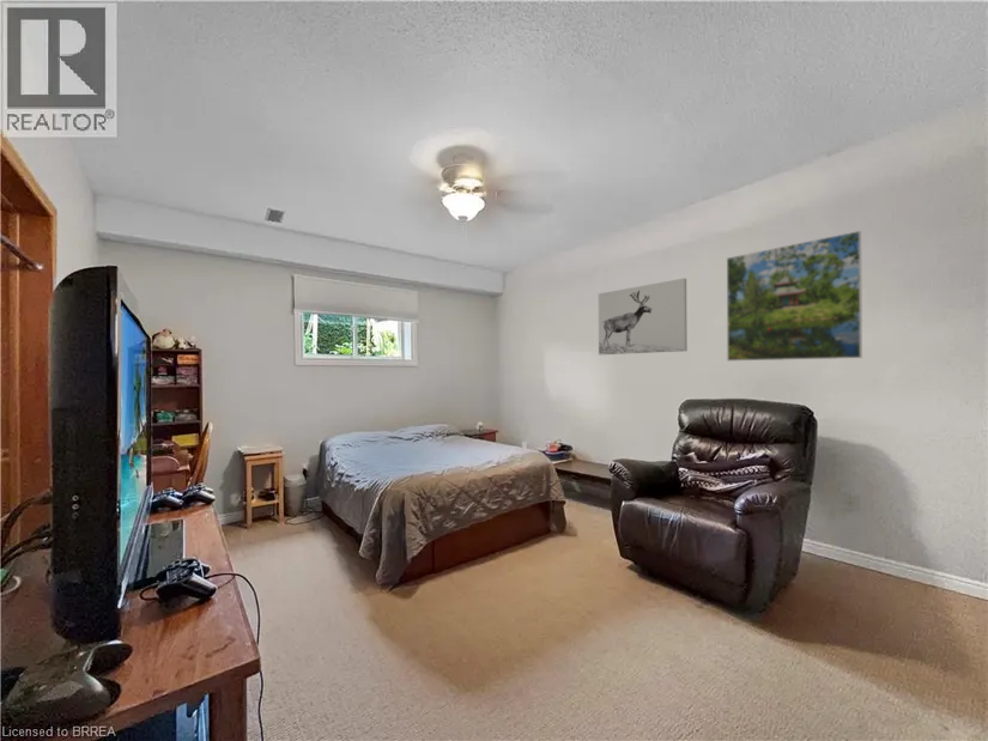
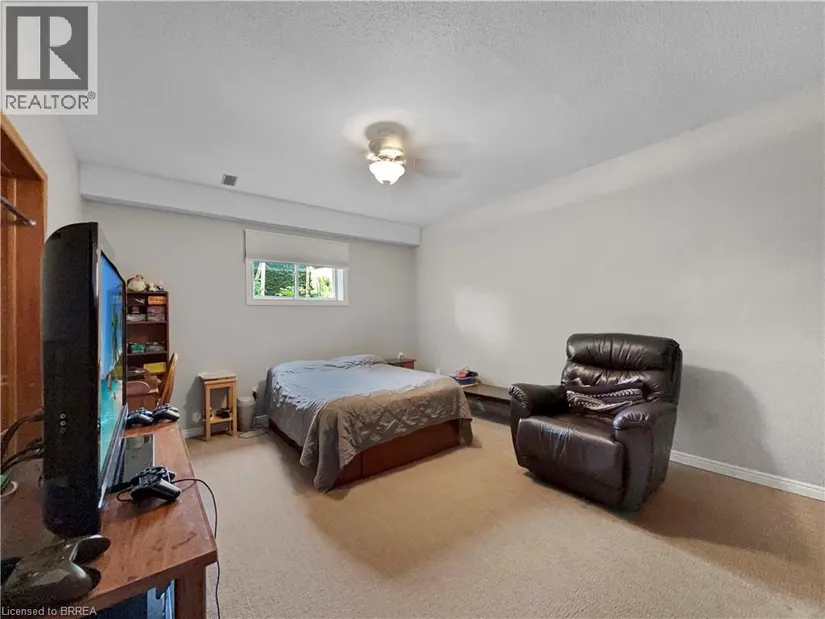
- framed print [726,230,863,362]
- wall art [598,277,689,356]
